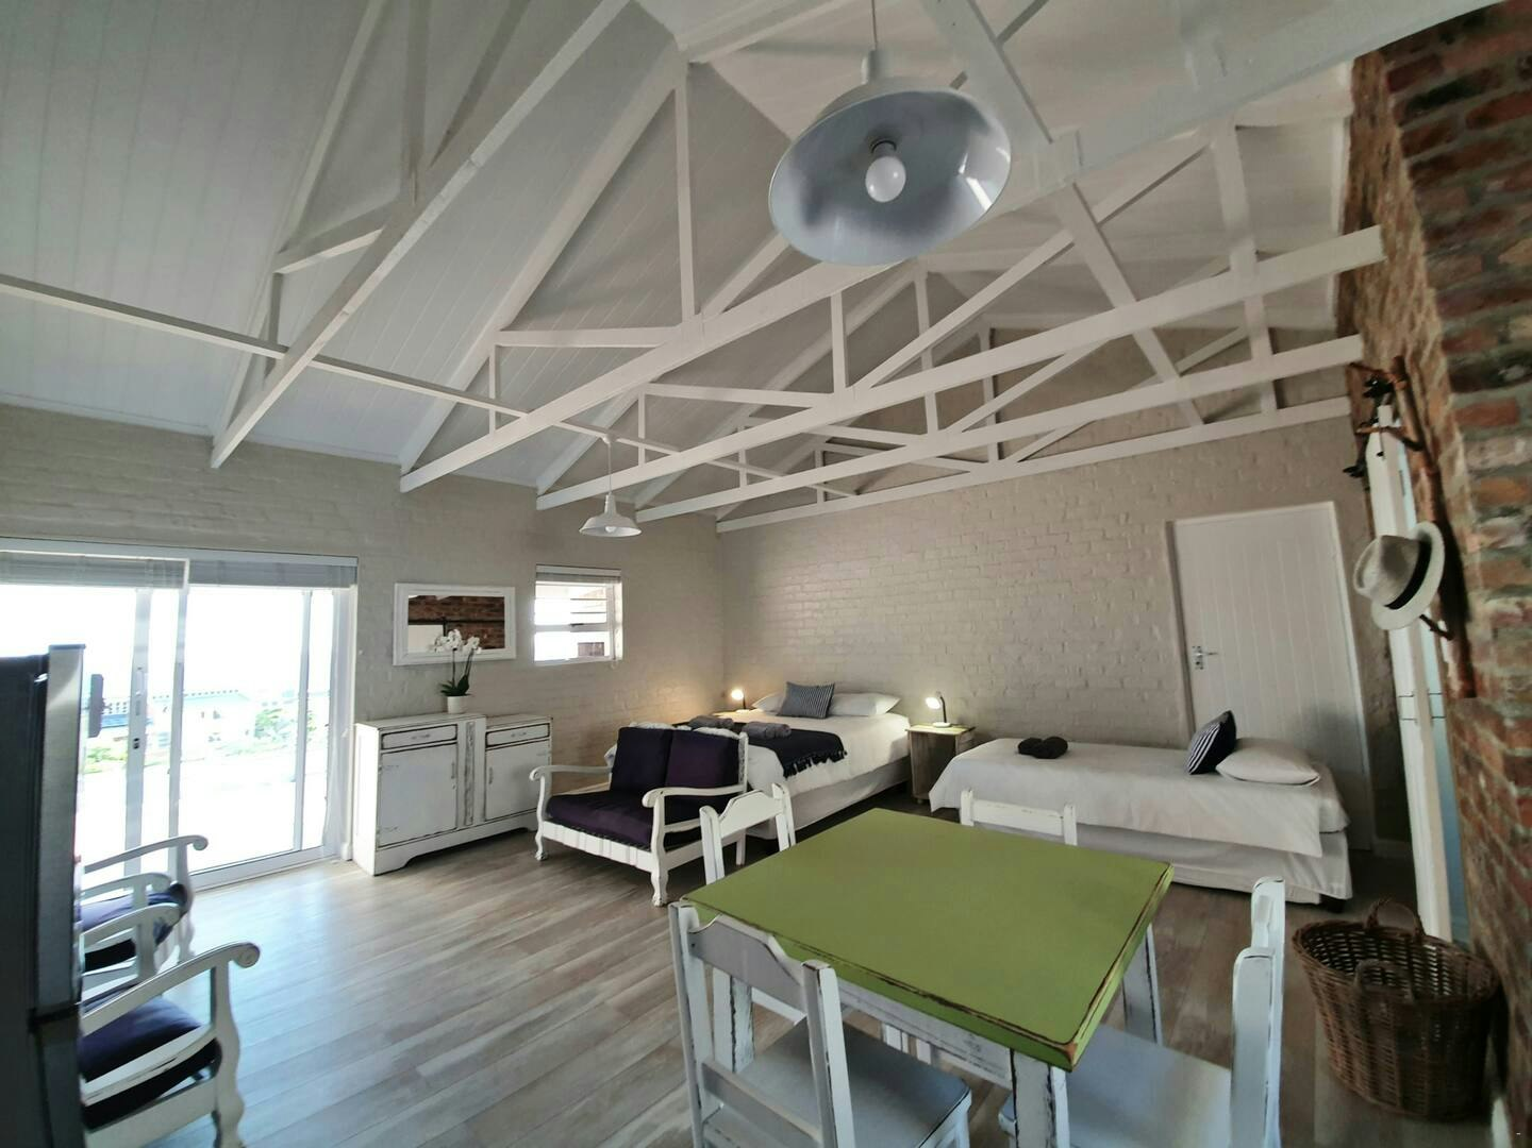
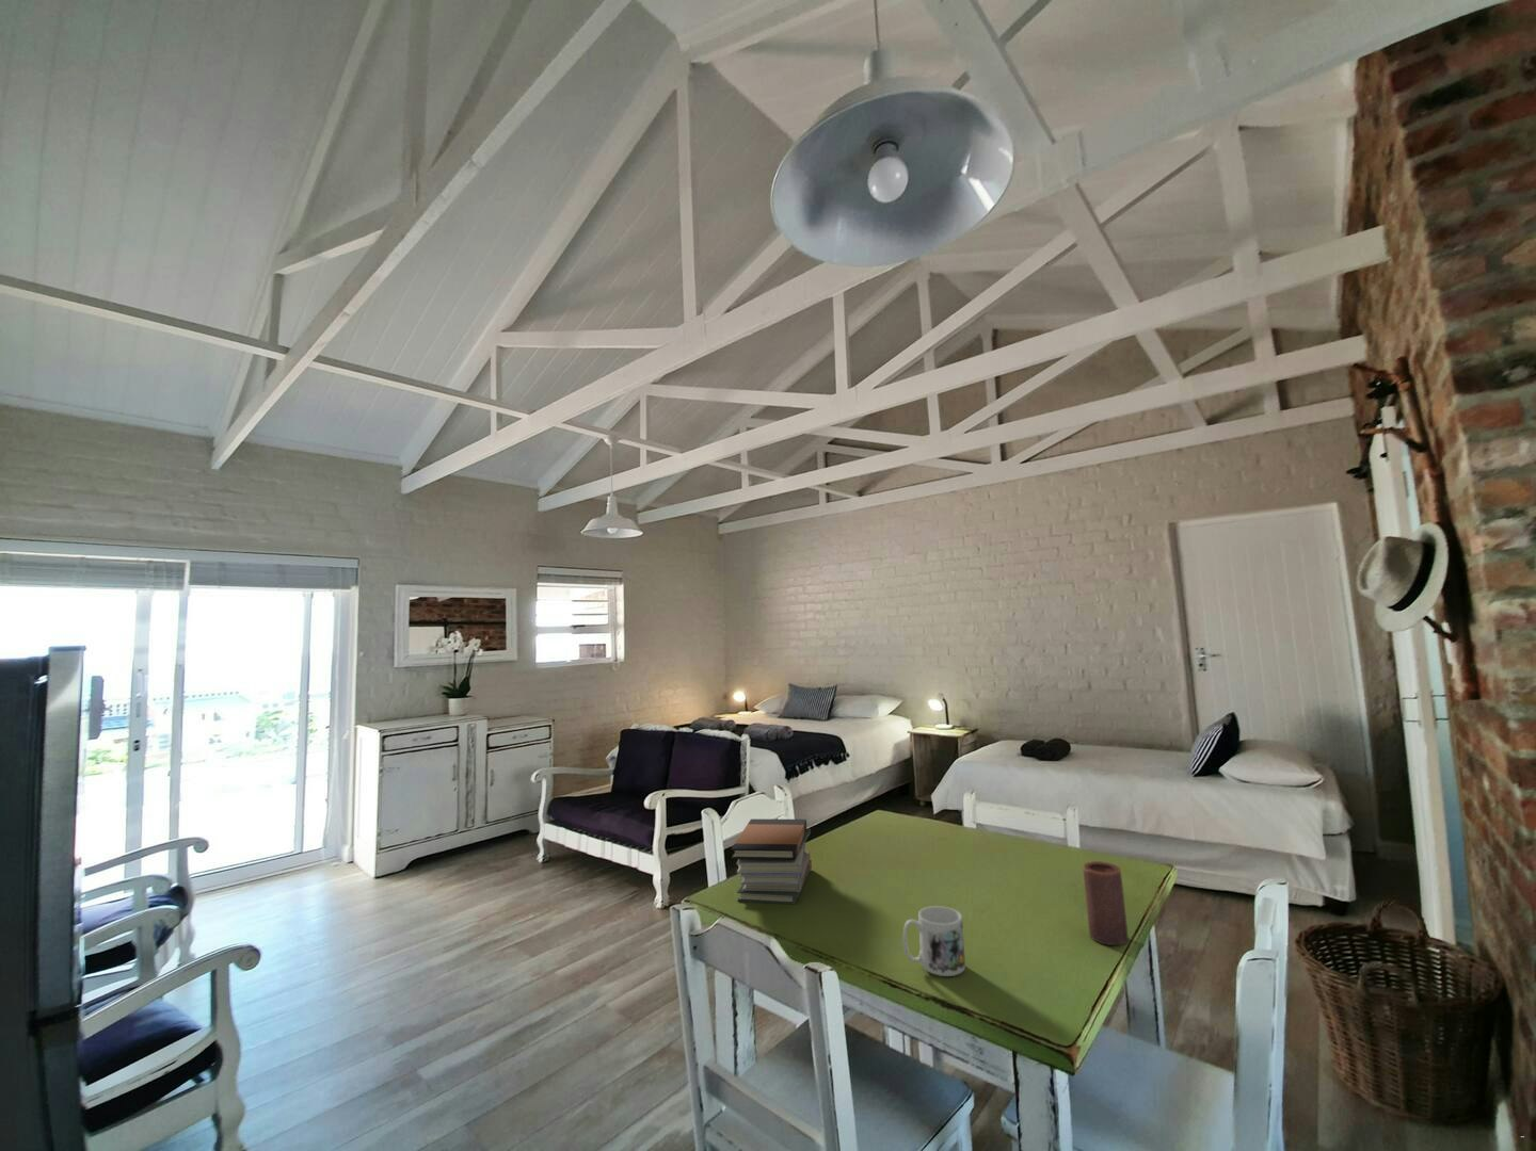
+ candle [1081,860,1130,947]
+ mug [902,904,966,977]
+ book stack [731,819,813,904]
